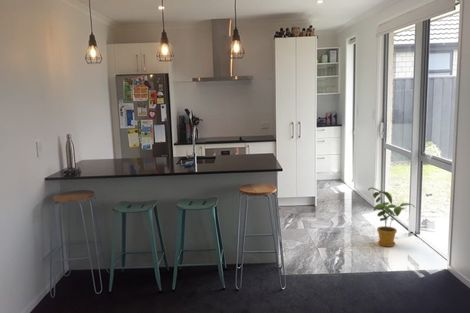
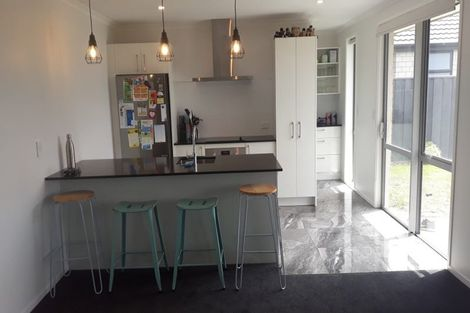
- house plant [367,186,416,248]
